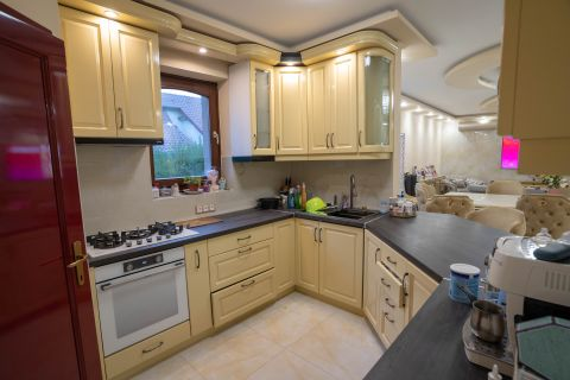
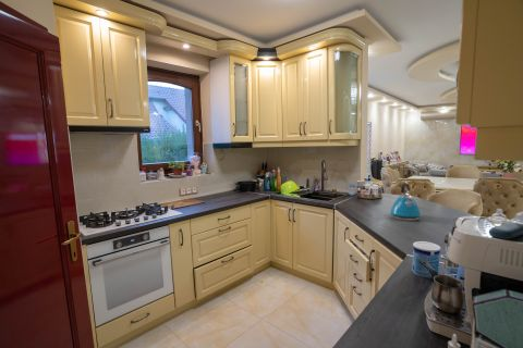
+ kettle [389,182,423,222]
